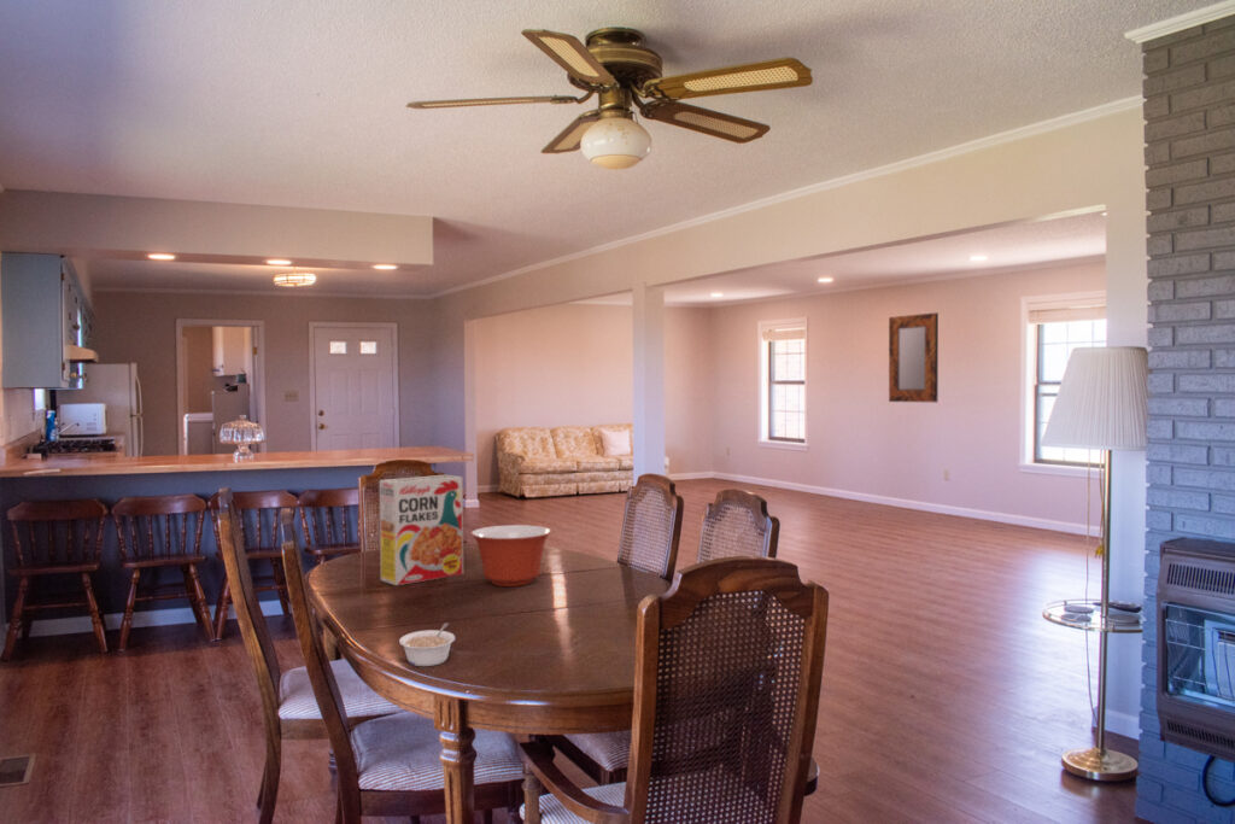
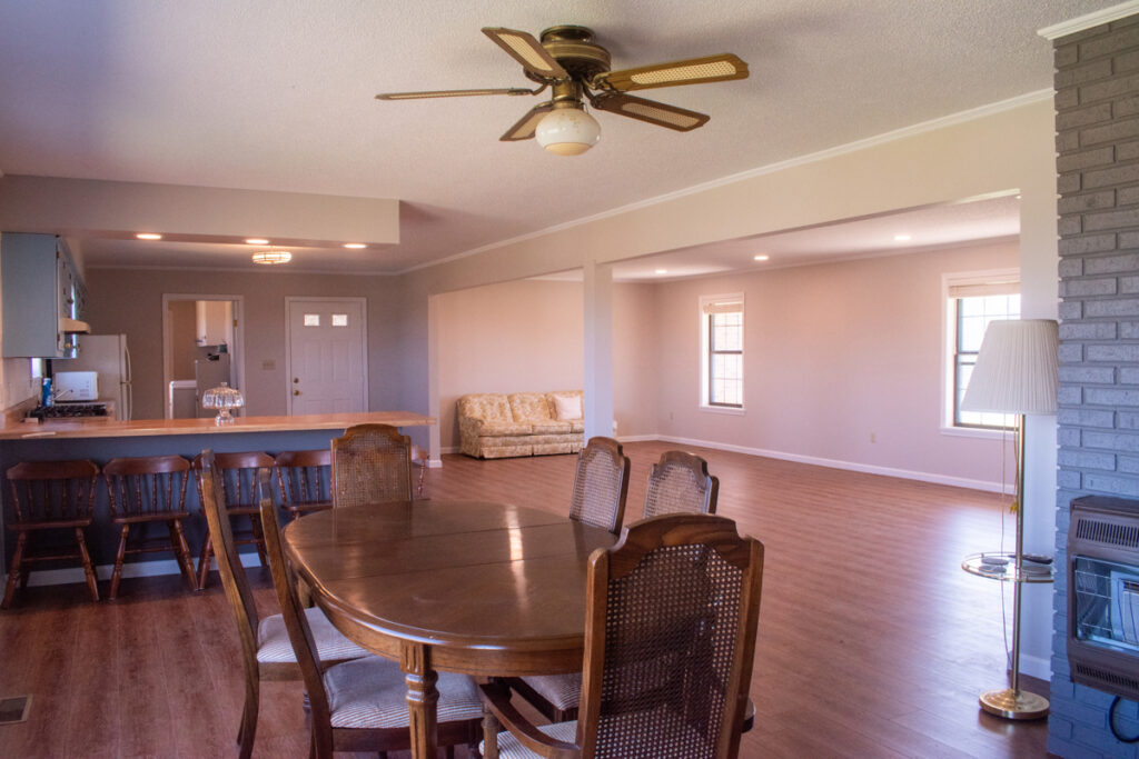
- home mirror [888,311,940,403]
- mixing bowl [470,524,552,588]
- legume [398,621,456,667]
- cereal box [379,474,464,586]
